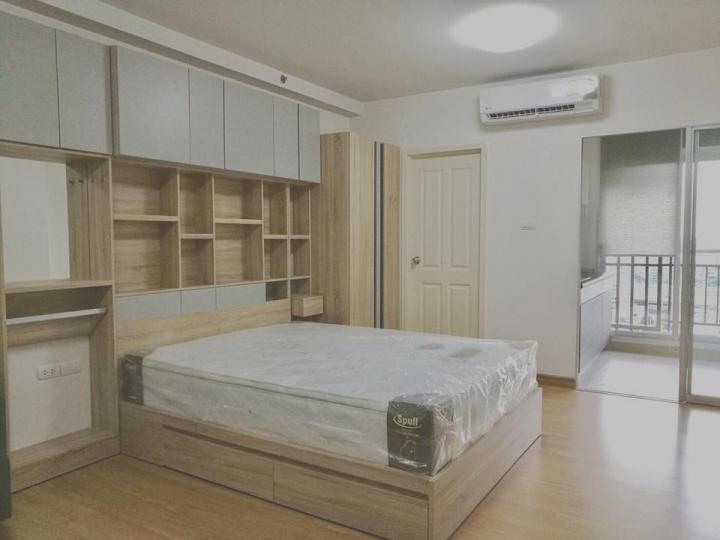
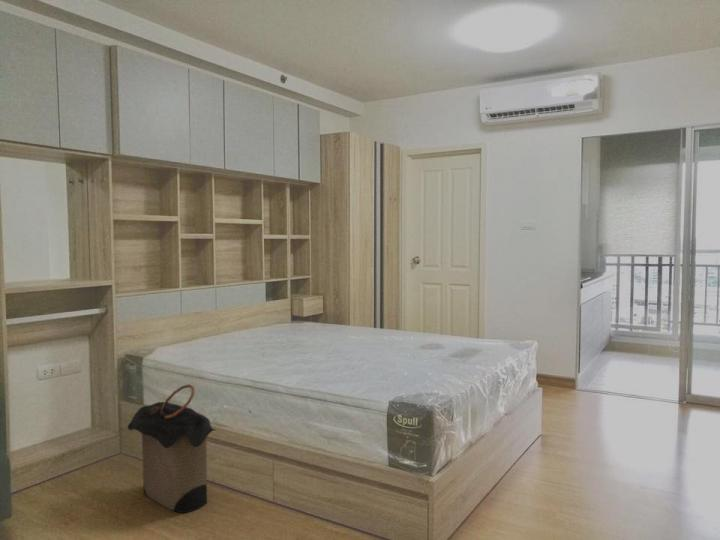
+ laundry hamper [127,383,216,514]
